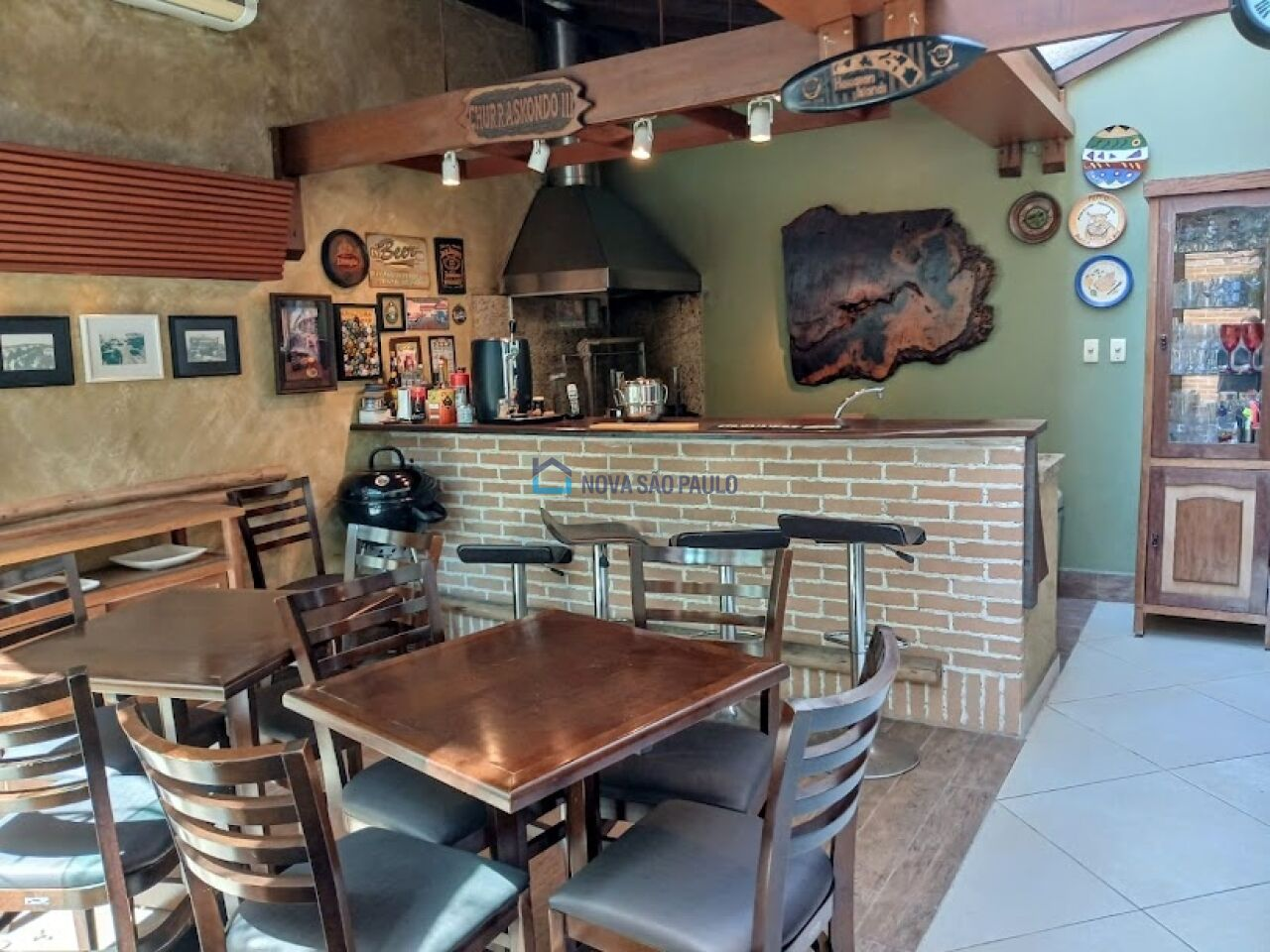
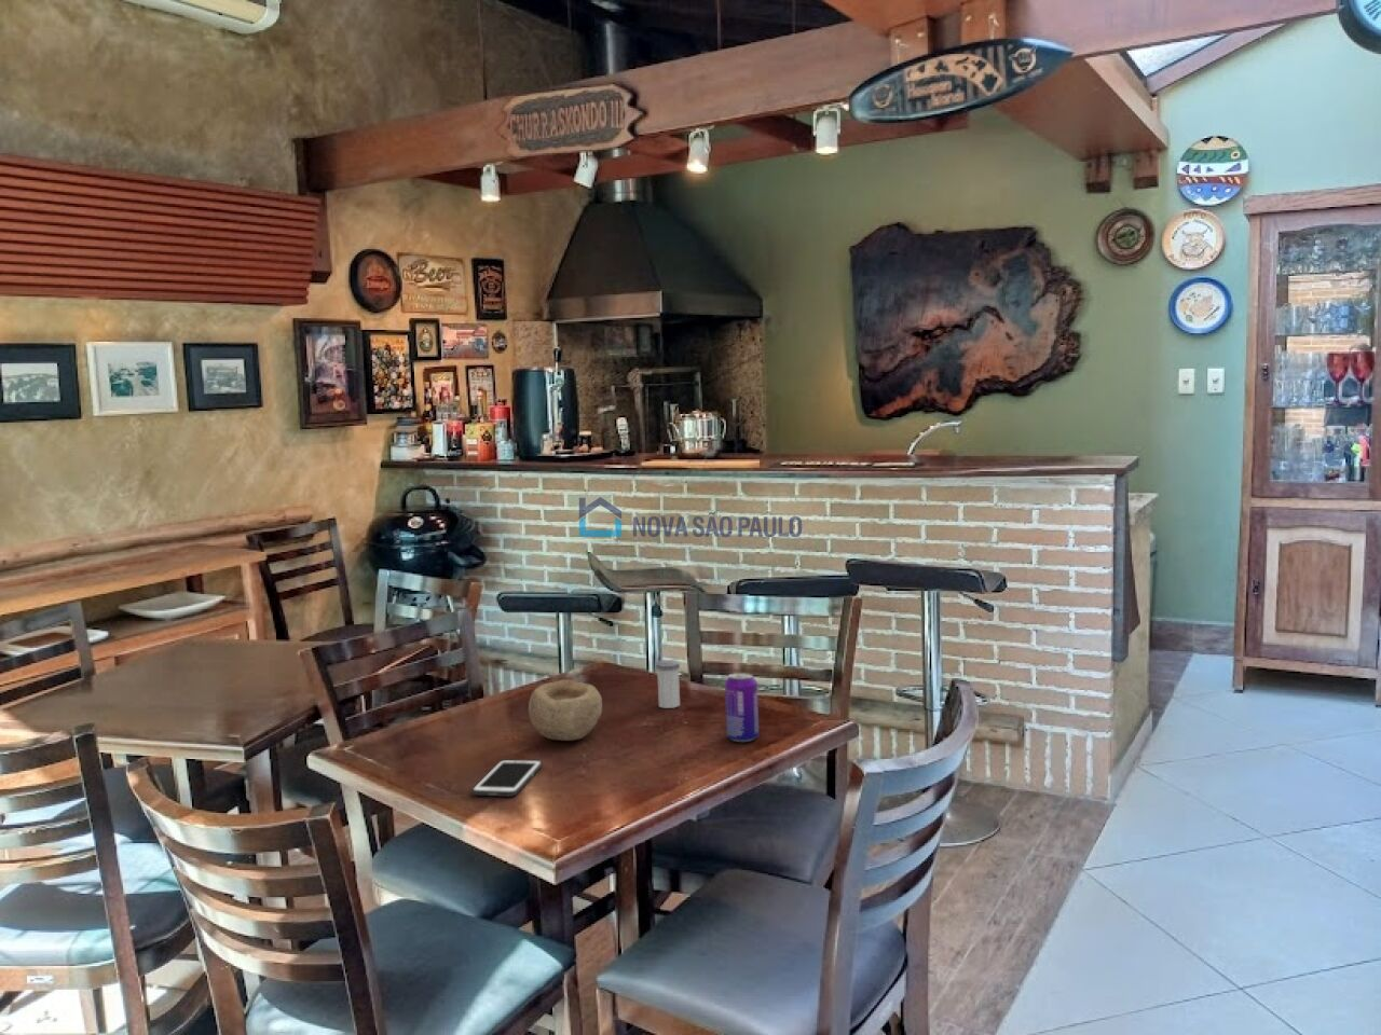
+ salt shaker [655,659,681,710]
+ cell phone [472,759,543,798]
+ beverage can [724,672,760,743]
+ bowl [527,679,604,741]
